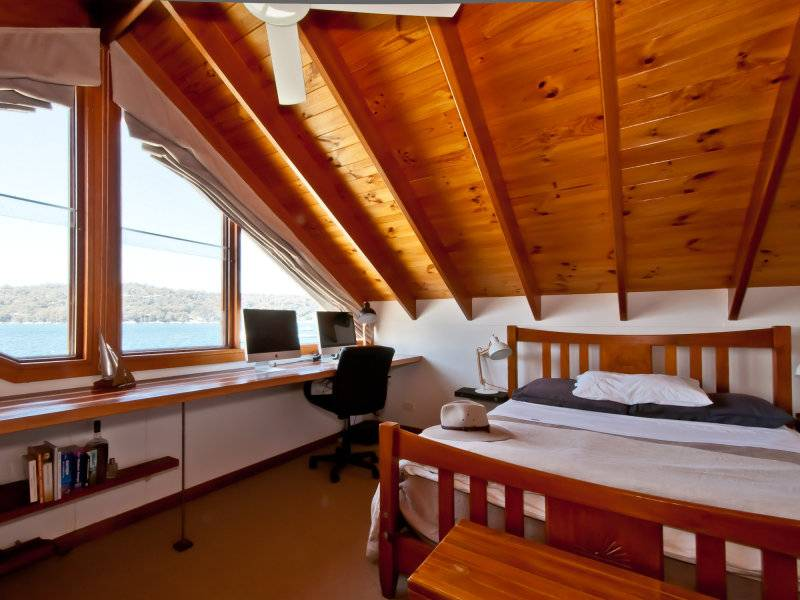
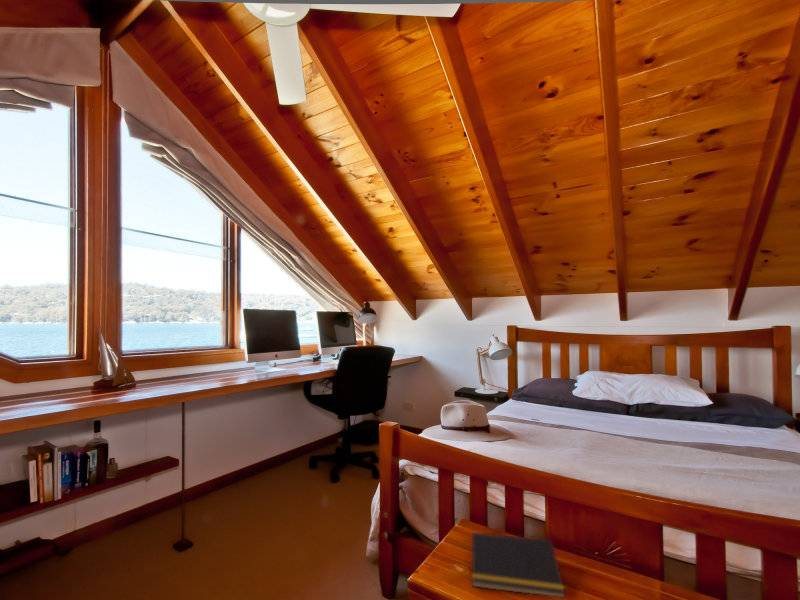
+ notepad [469,531,566,598]
